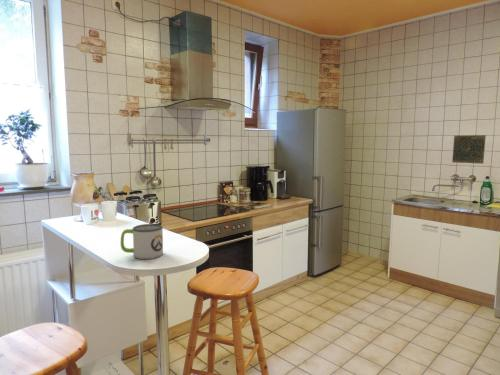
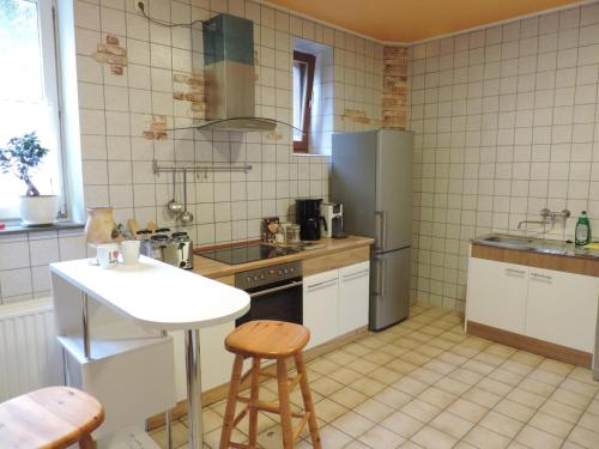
- decorative tile [451,134,487,165]
- mug [120,223,164,260]
